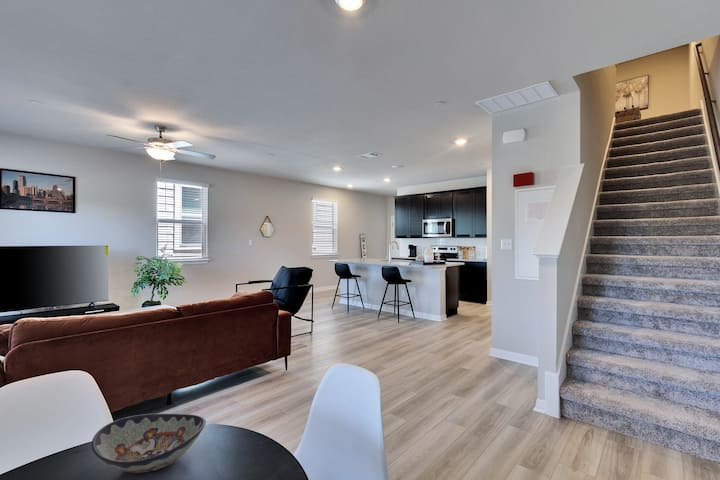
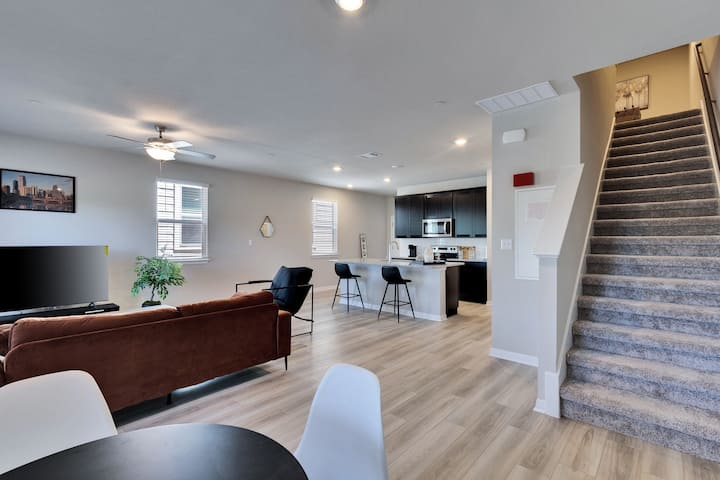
- decorative bowl [90,413,207,474]
